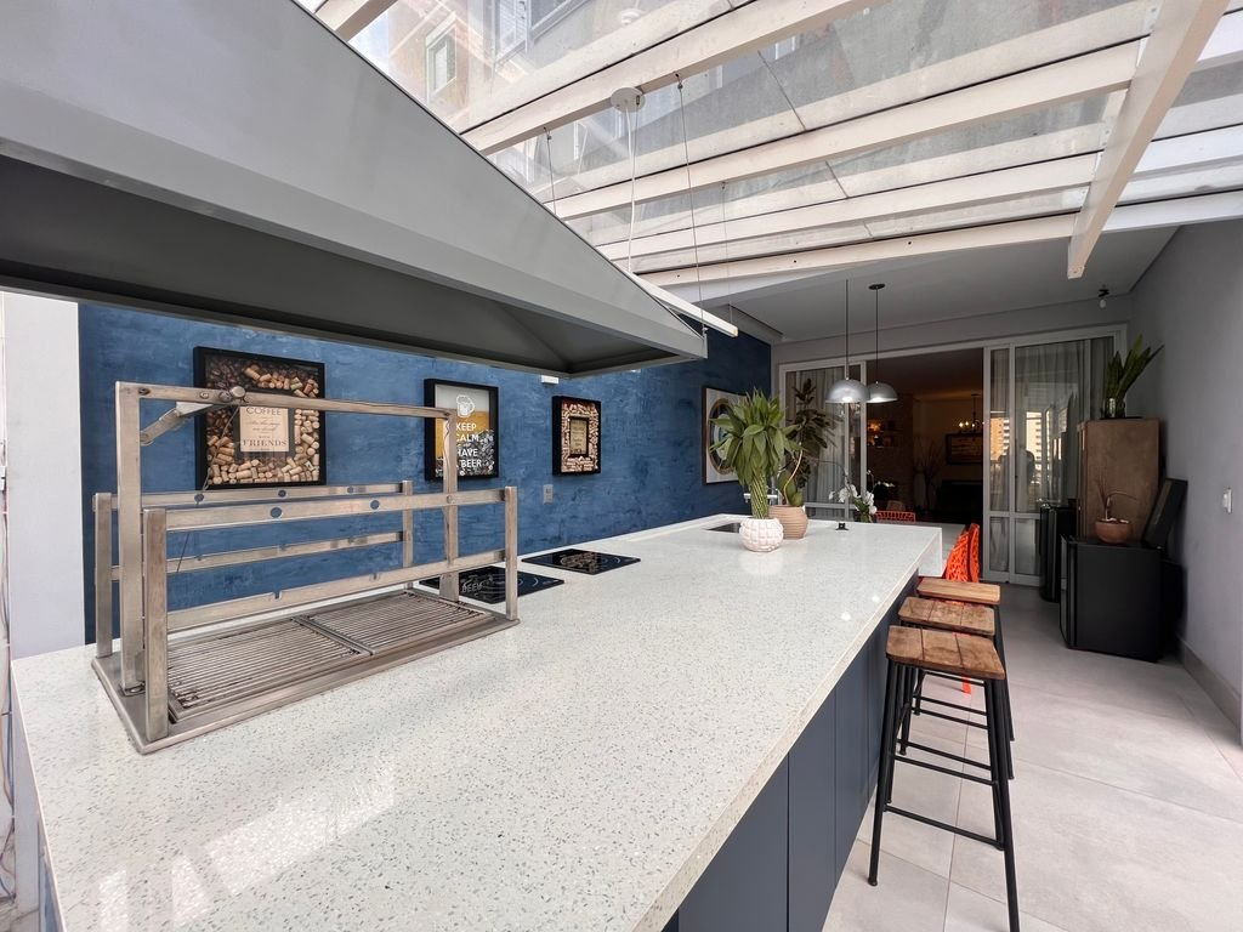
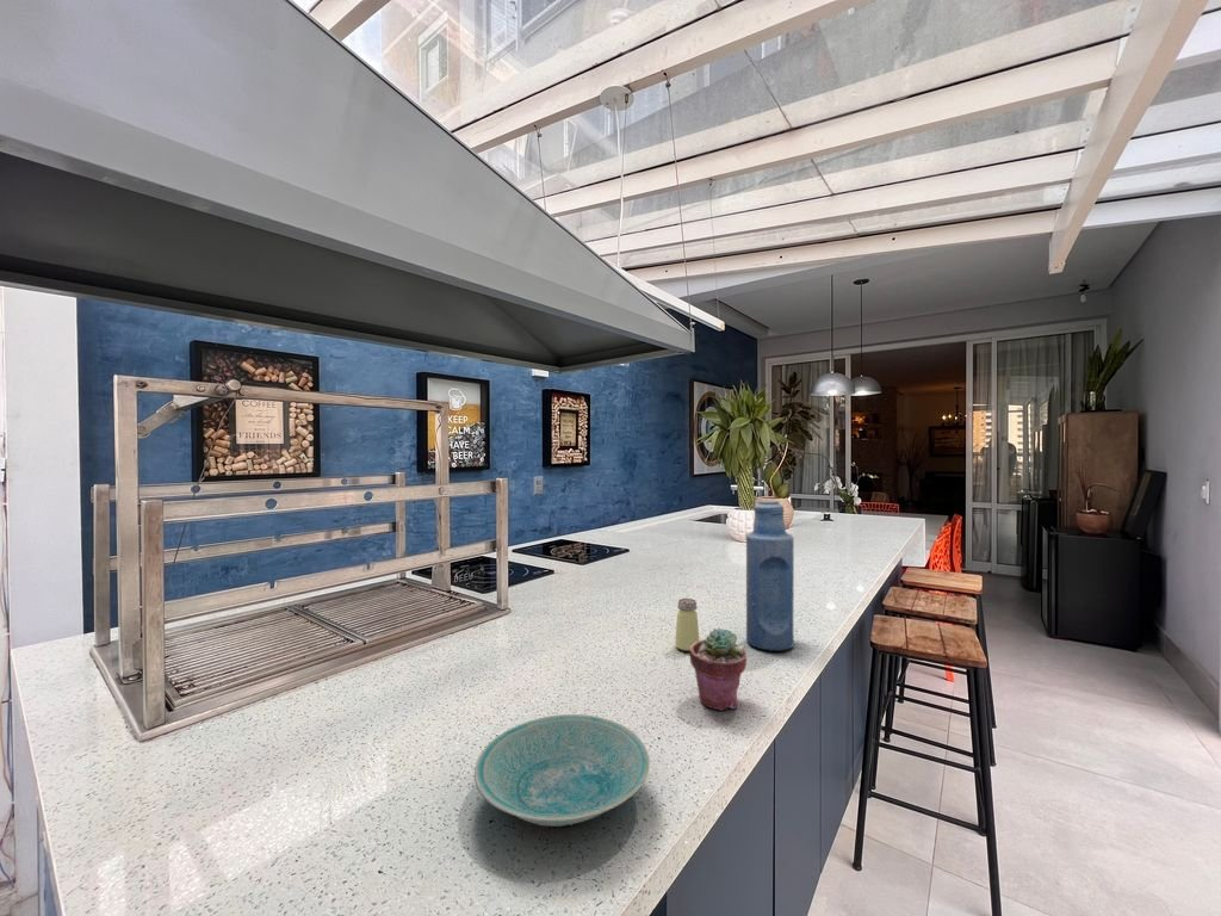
+ potted succulent [689,627,748,712]
+ bowl [473,713,651,828]
+ saltshaker [674,598,700,652]
+ bottle [744,499,795,652]
